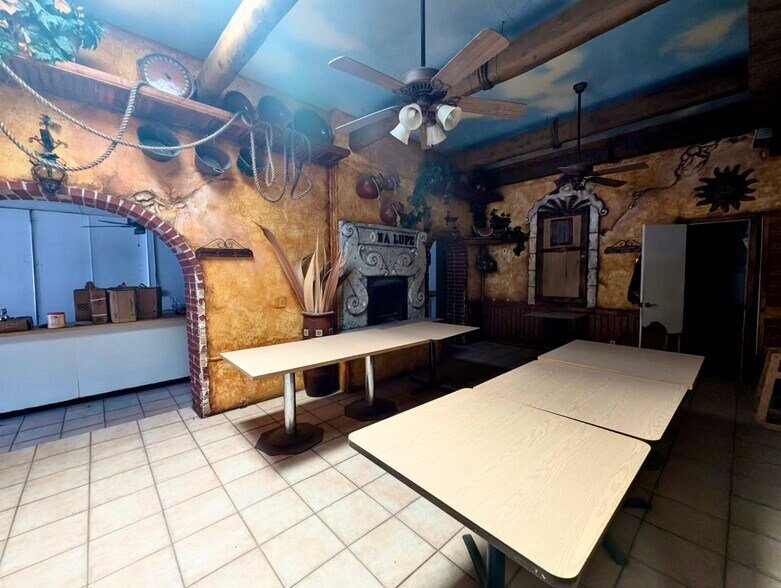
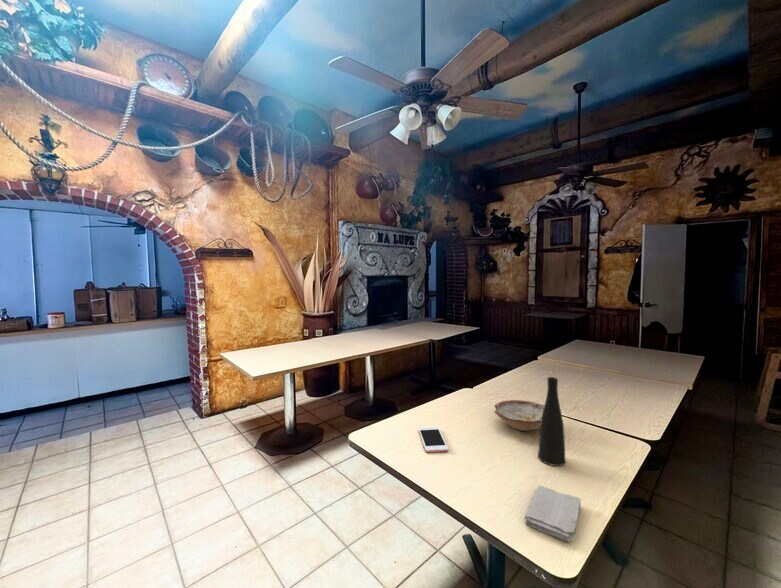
+ washcloth [524,485,582,543]
+ cell phone [418,426,449,453]
+ vase [537,376,567,467]
+ bowl [493,399,545,432]
